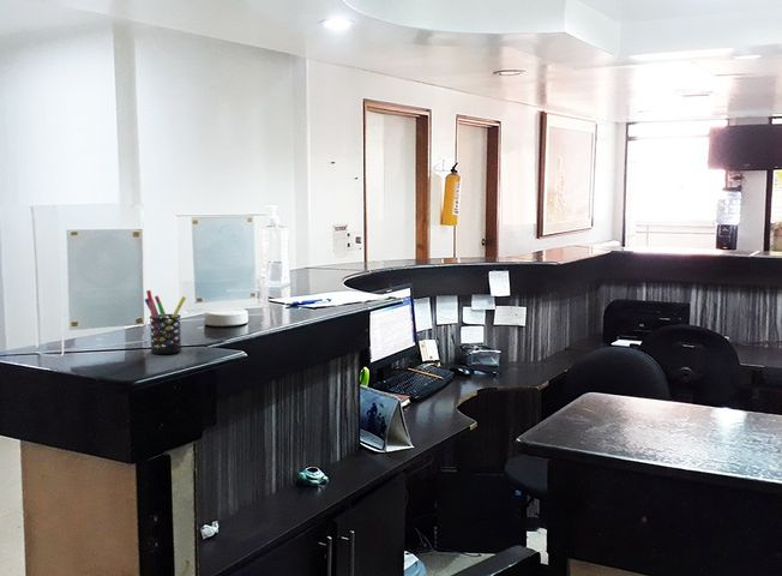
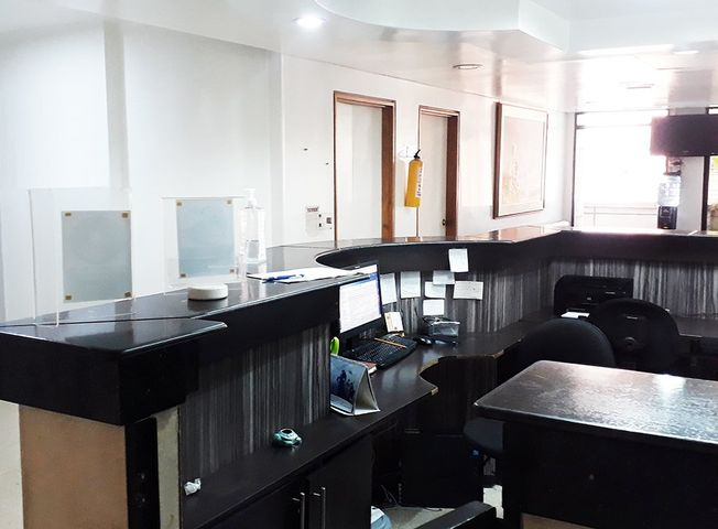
- pen holder [144,289,187,355]
